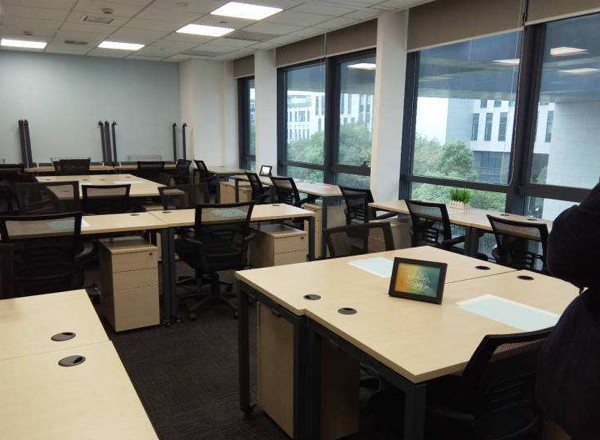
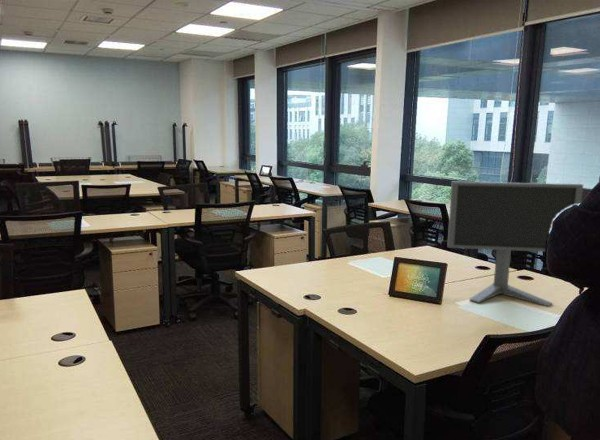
+ monitor [446,181,584,307]
